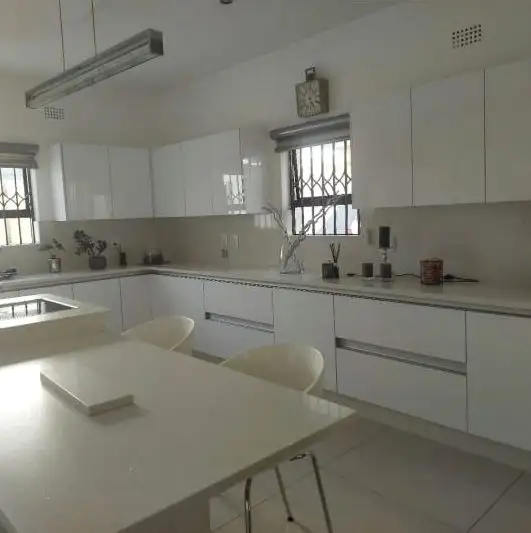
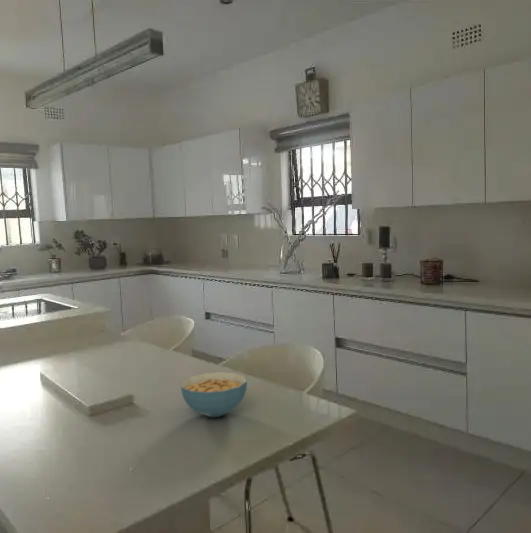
+ cereal bowl [180,371,248,418]
